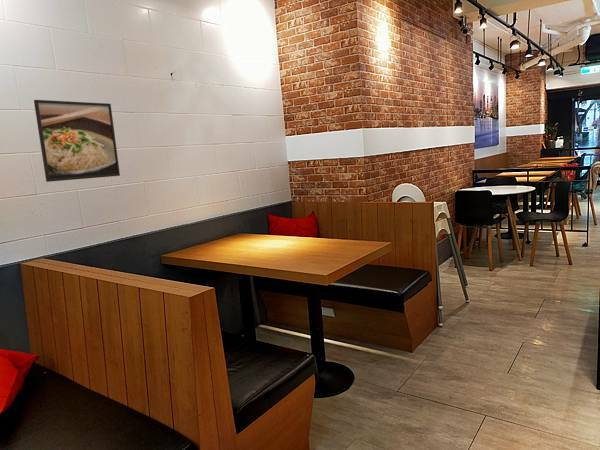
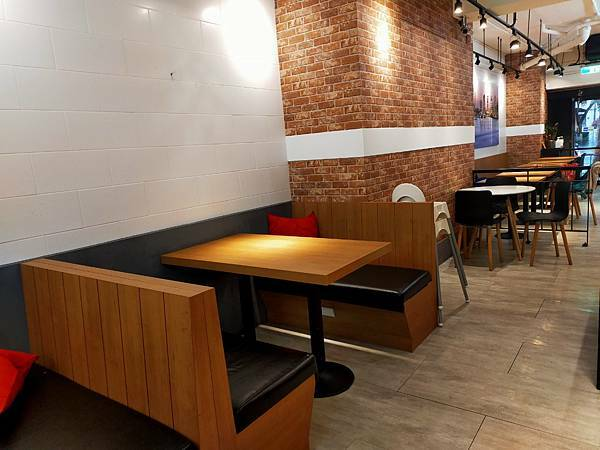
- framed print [33,99,121,183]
